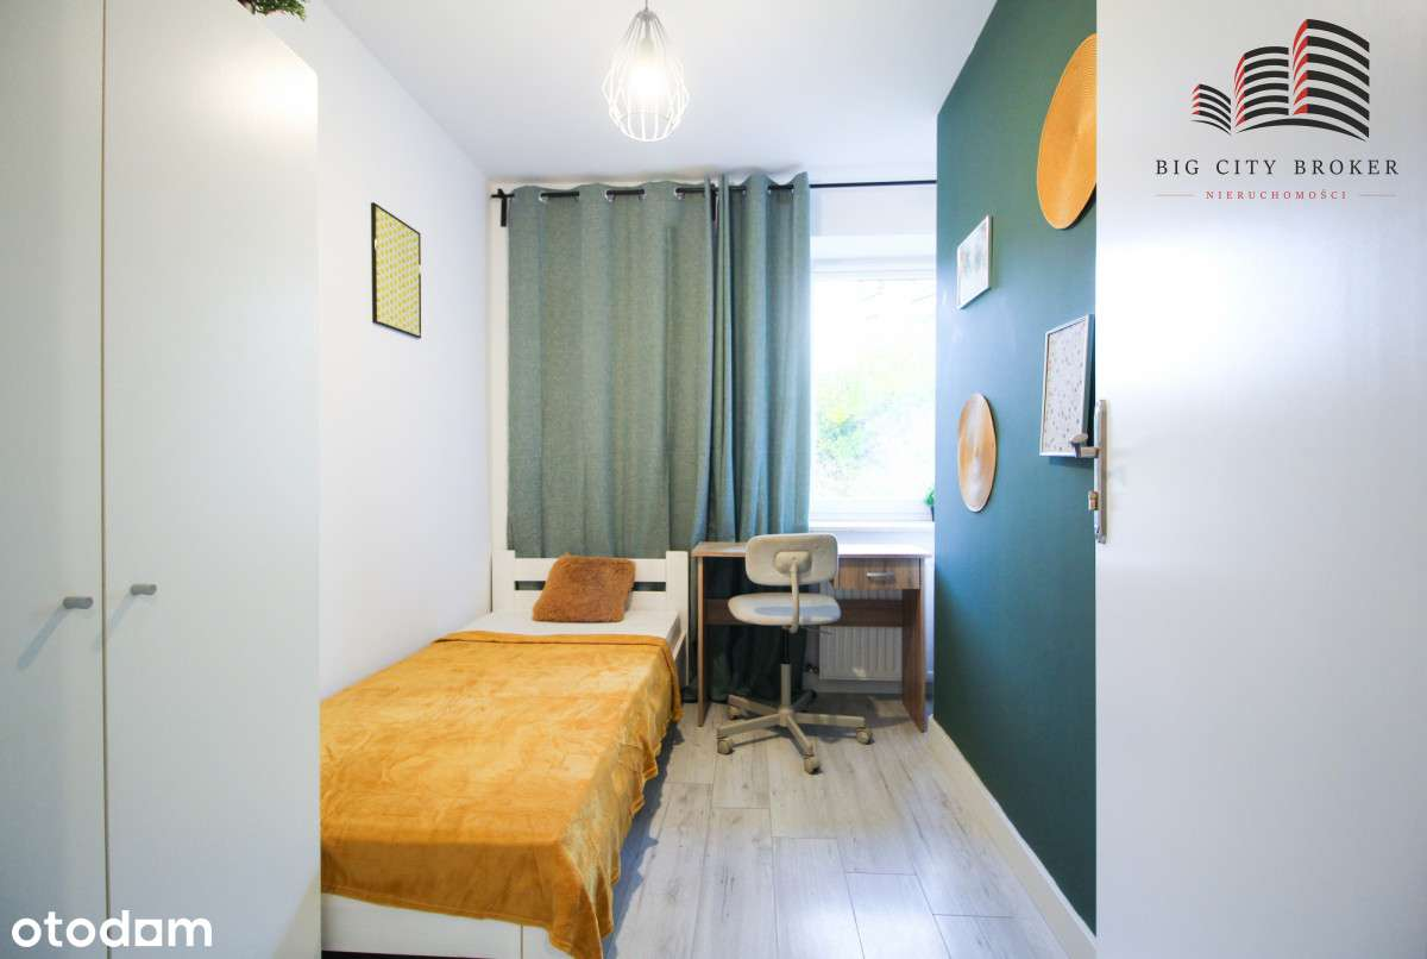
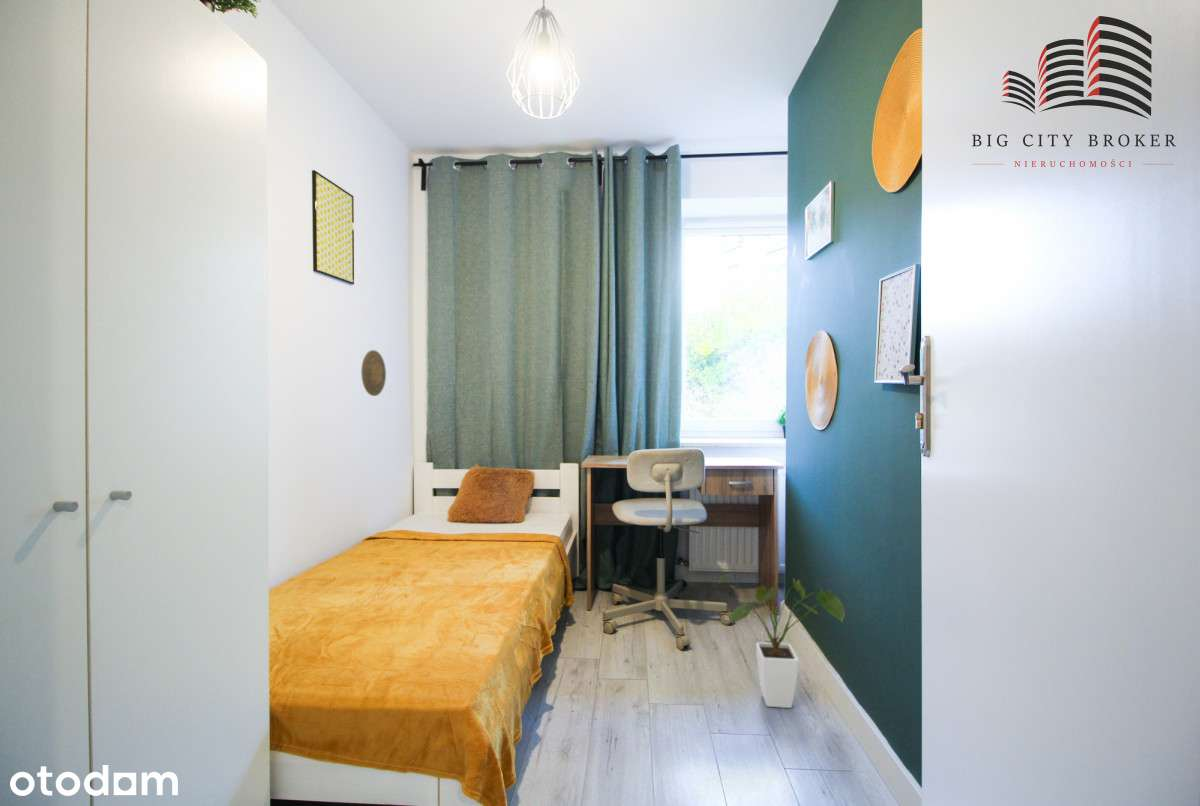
+ house plant [718,568,846,709]
+ decorative plate [360,349,387,397]
